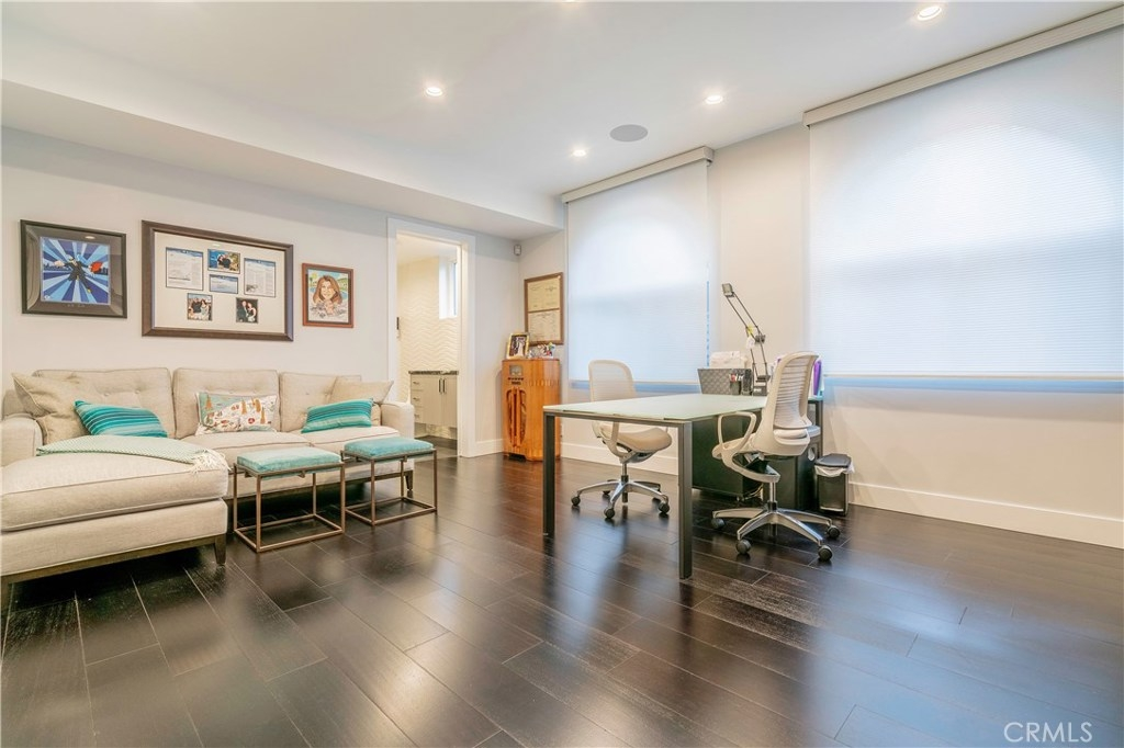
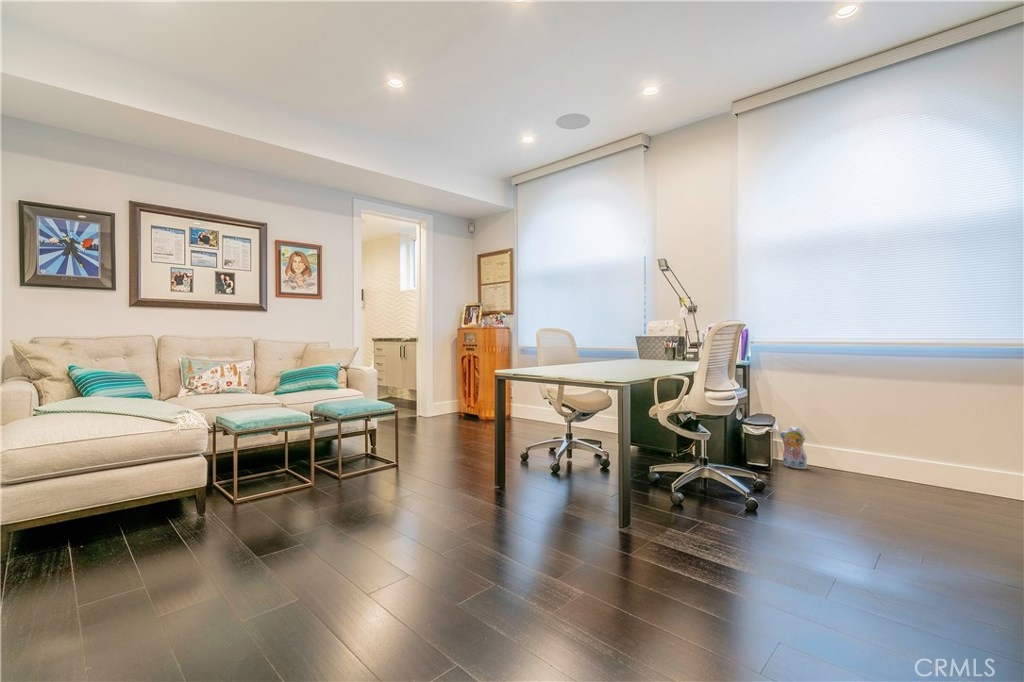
+ plush toy [779,425,808,470]
